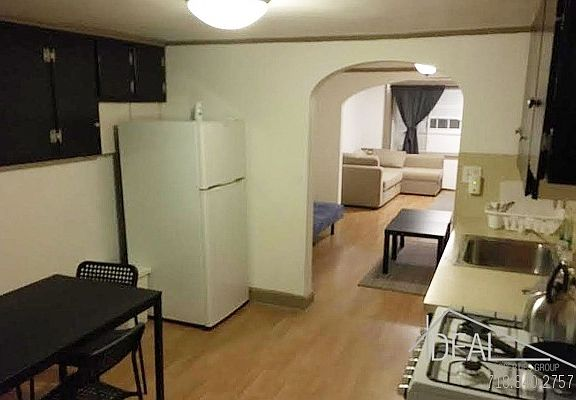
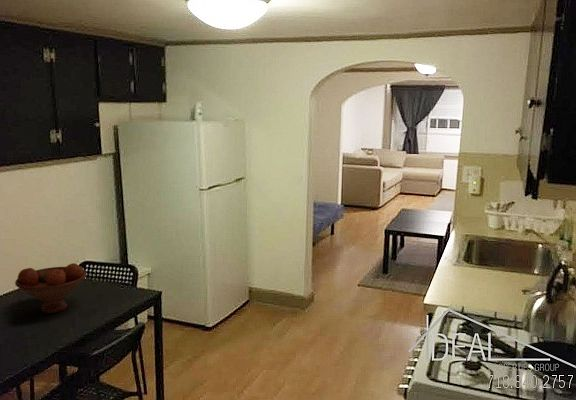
+ fruit bowl [14,262,88,314]
